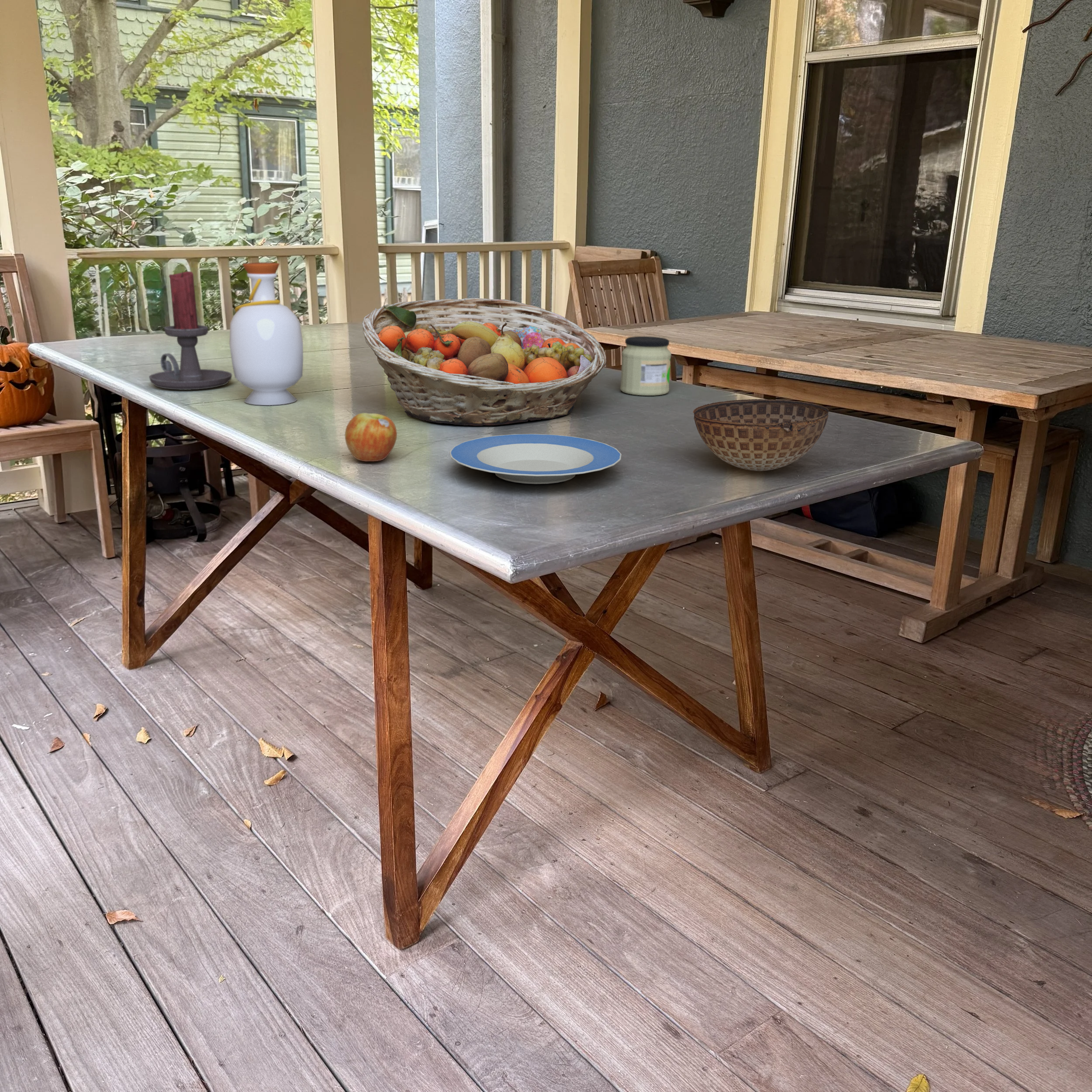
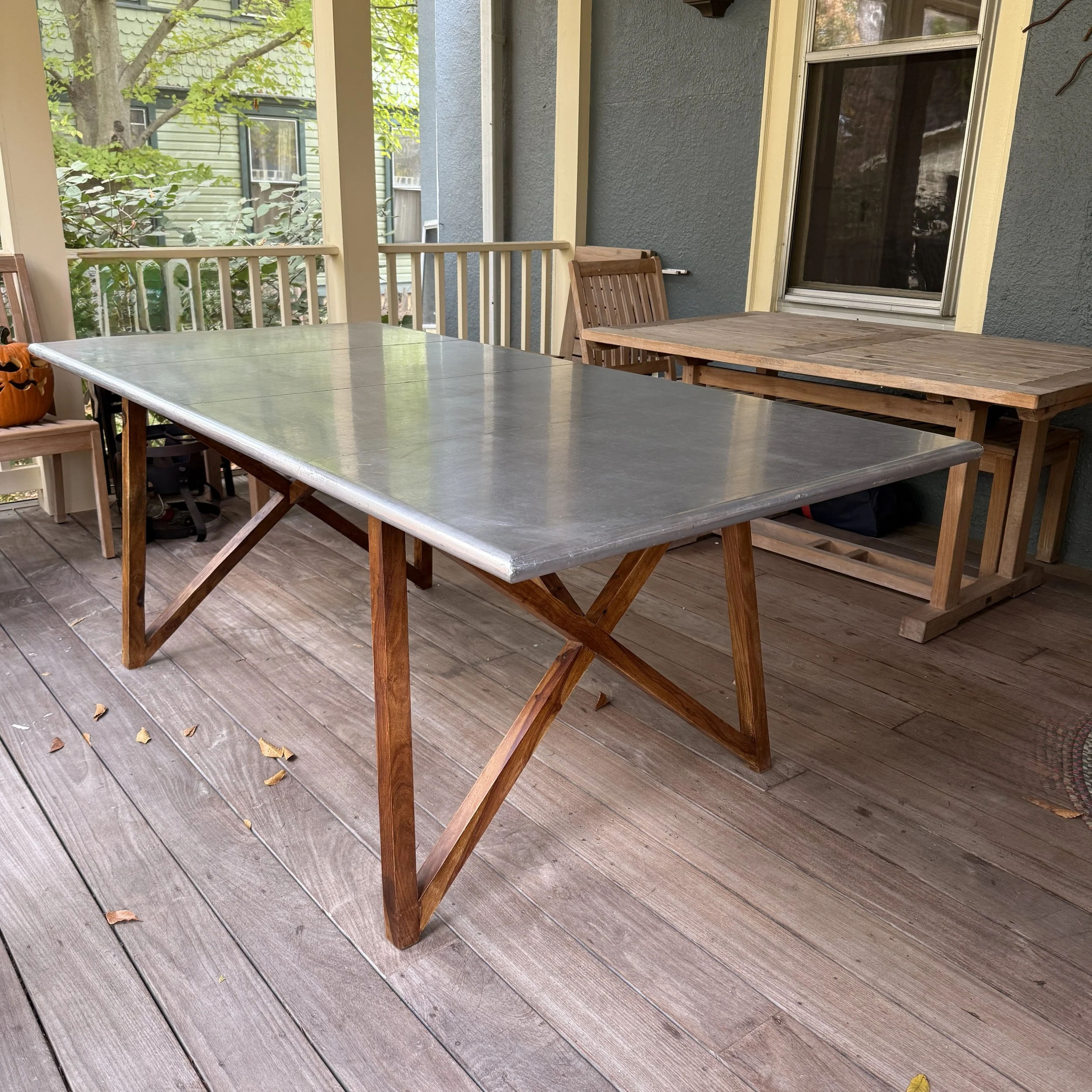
- bowl [692,399,829,471]
- candle holder [149,271,233,390]
- fruit basket [362,297,607,426]
- jar [620,336,672,396]
- plate [449,433,622,484]
- bottle [229,262,304,406]
- apple [345,412,397,462]
